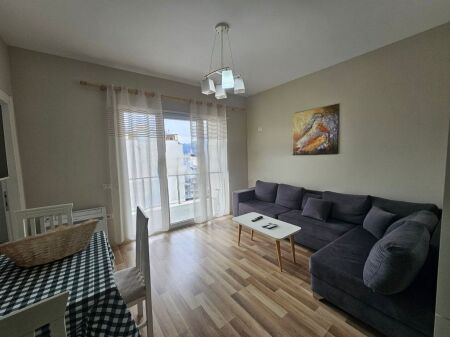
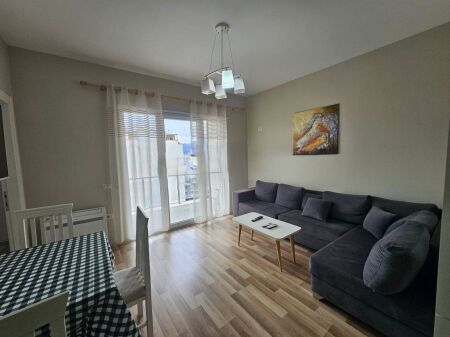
- fruit basket [0,218,100,268]
